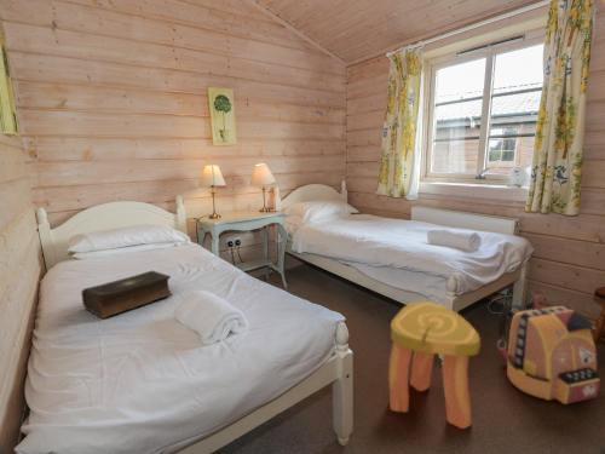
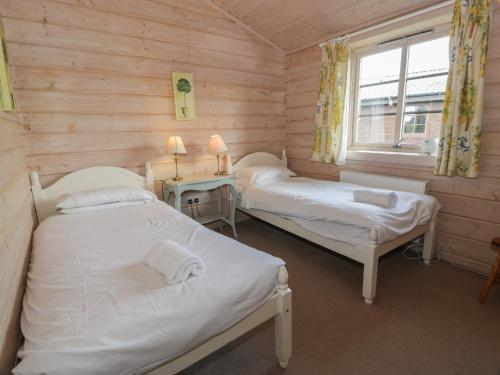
- backpack [496,294,600,406]
- stool [387,300,482,430]
- book [80,270,173,320]
